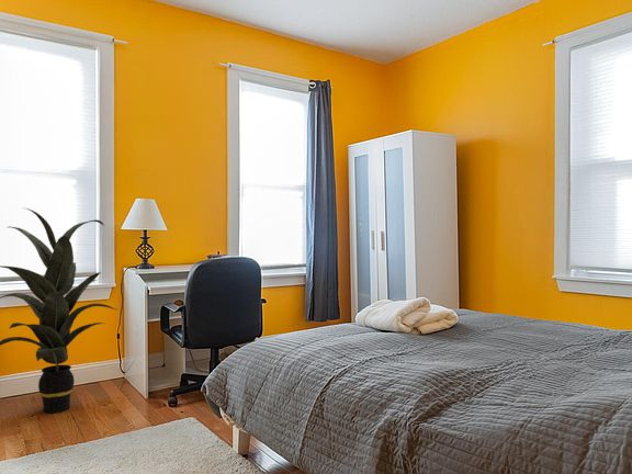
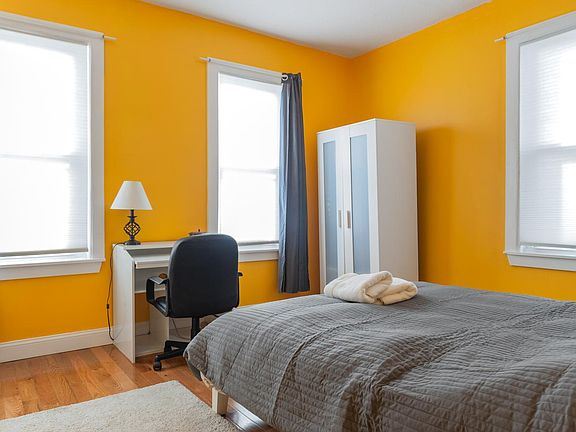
- indoor plant [0,207,119,414]
